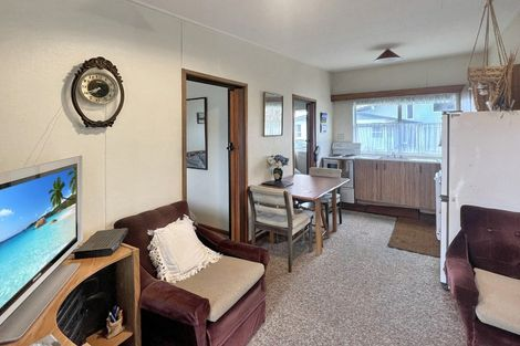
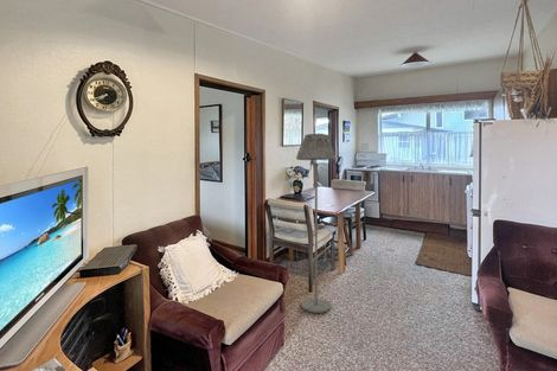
+ floor lamp [295,133,337,314]
